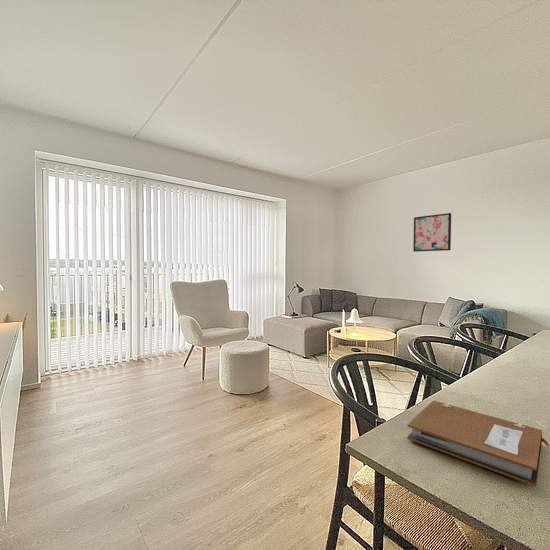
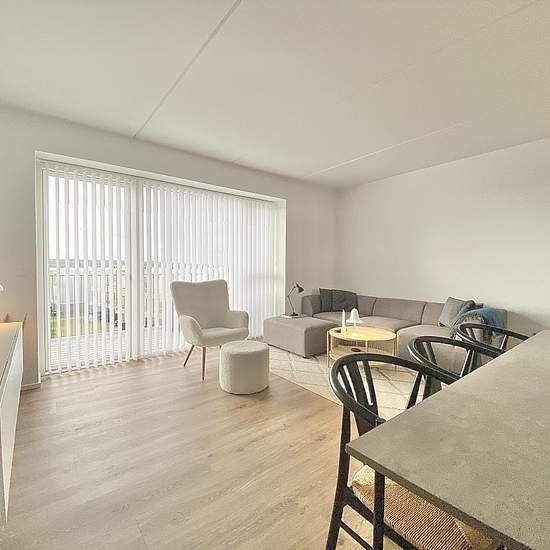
- wall art [412,212,452,253]
- notebook [406,400,550,488]
